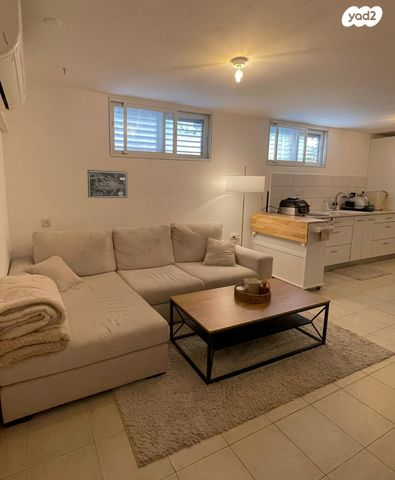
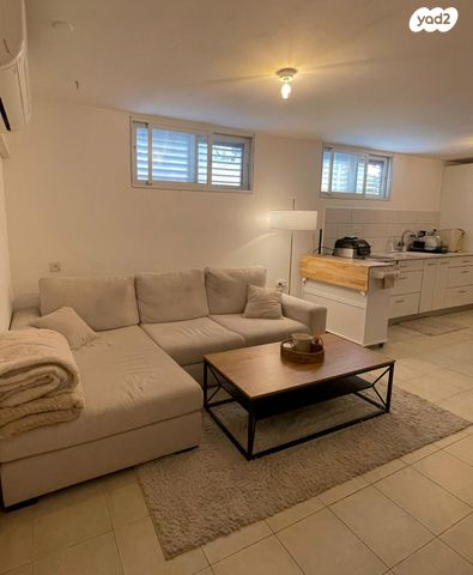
- wall art [86,169,128,199]
